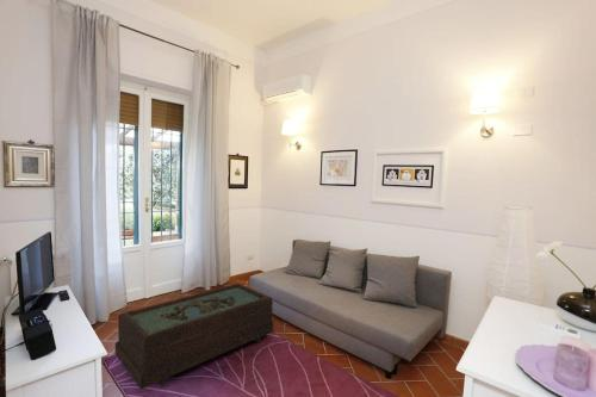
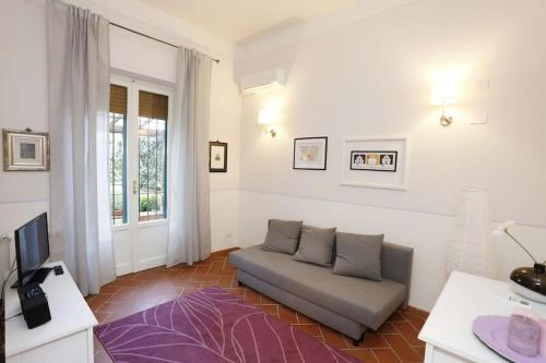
- coffee table [113,283,274,390]
